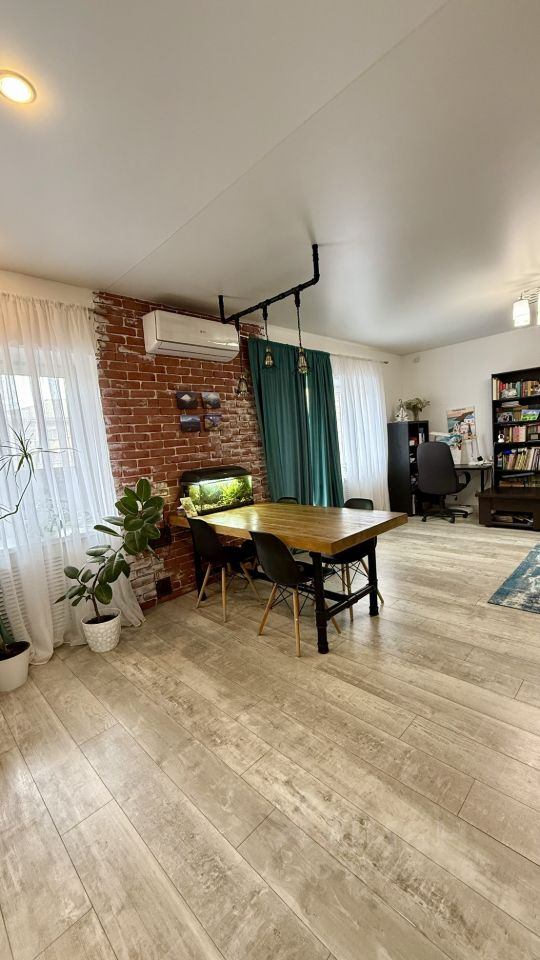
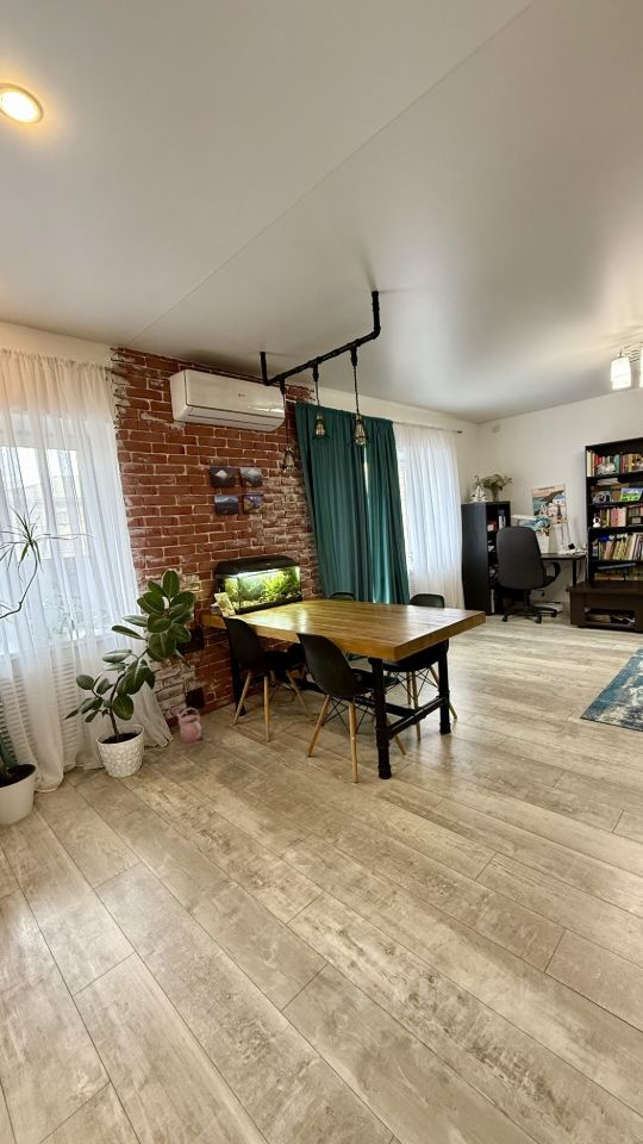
+ watering can [171,707,204,744]
